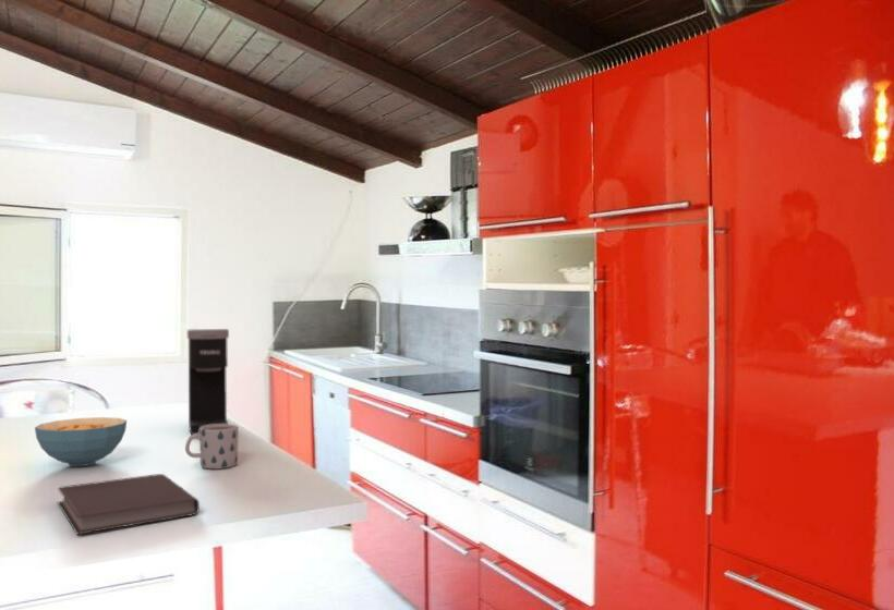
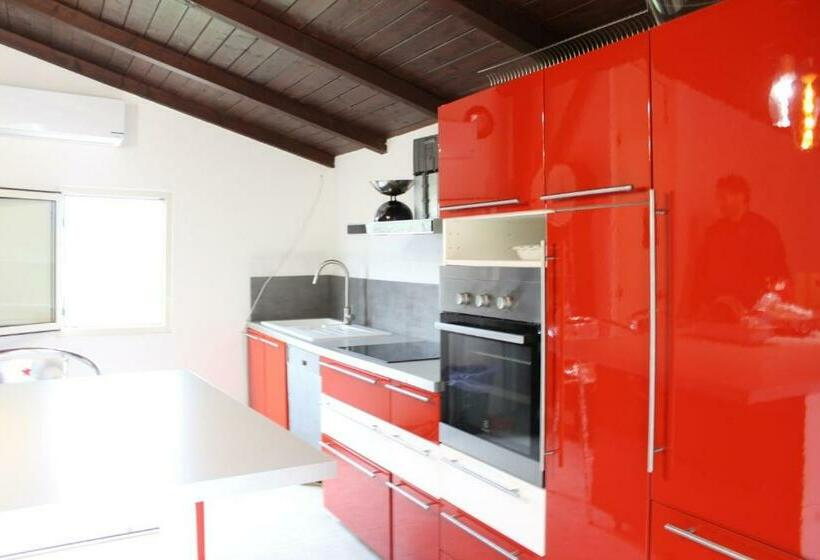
- coffee maker [186,328,230,436]
- mug [184,424,239,469]
- cereal bowl [34,416,128,467]
- notebook [56,473,201,536]
